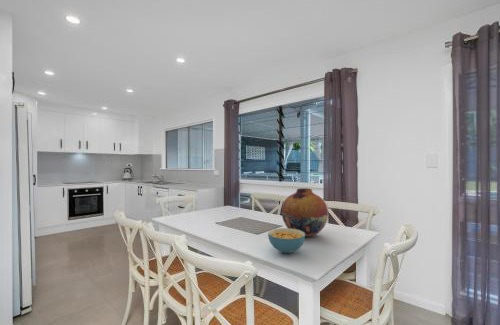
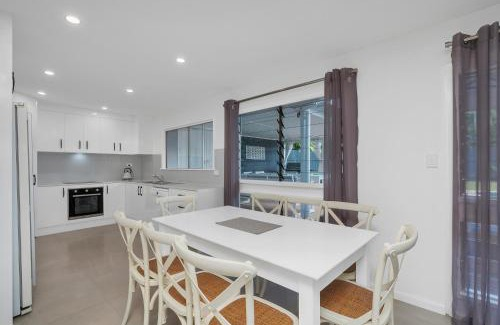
- cereal bowl [267,227,306,254]
- vase [281,187,329,238]
